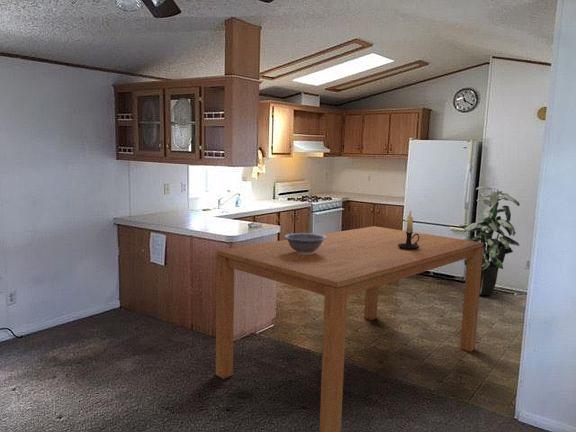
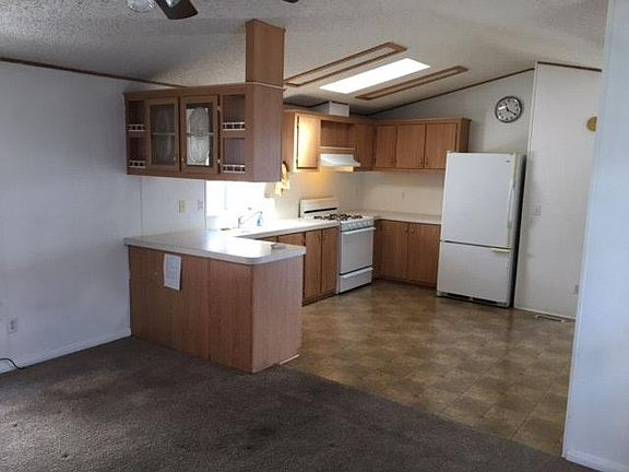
- dining table [215,225,483,432]
- candle holder [398,209,419,250]
- indoor plant [458,185,521,296]
- decorative bowl [283,232,326,254]
